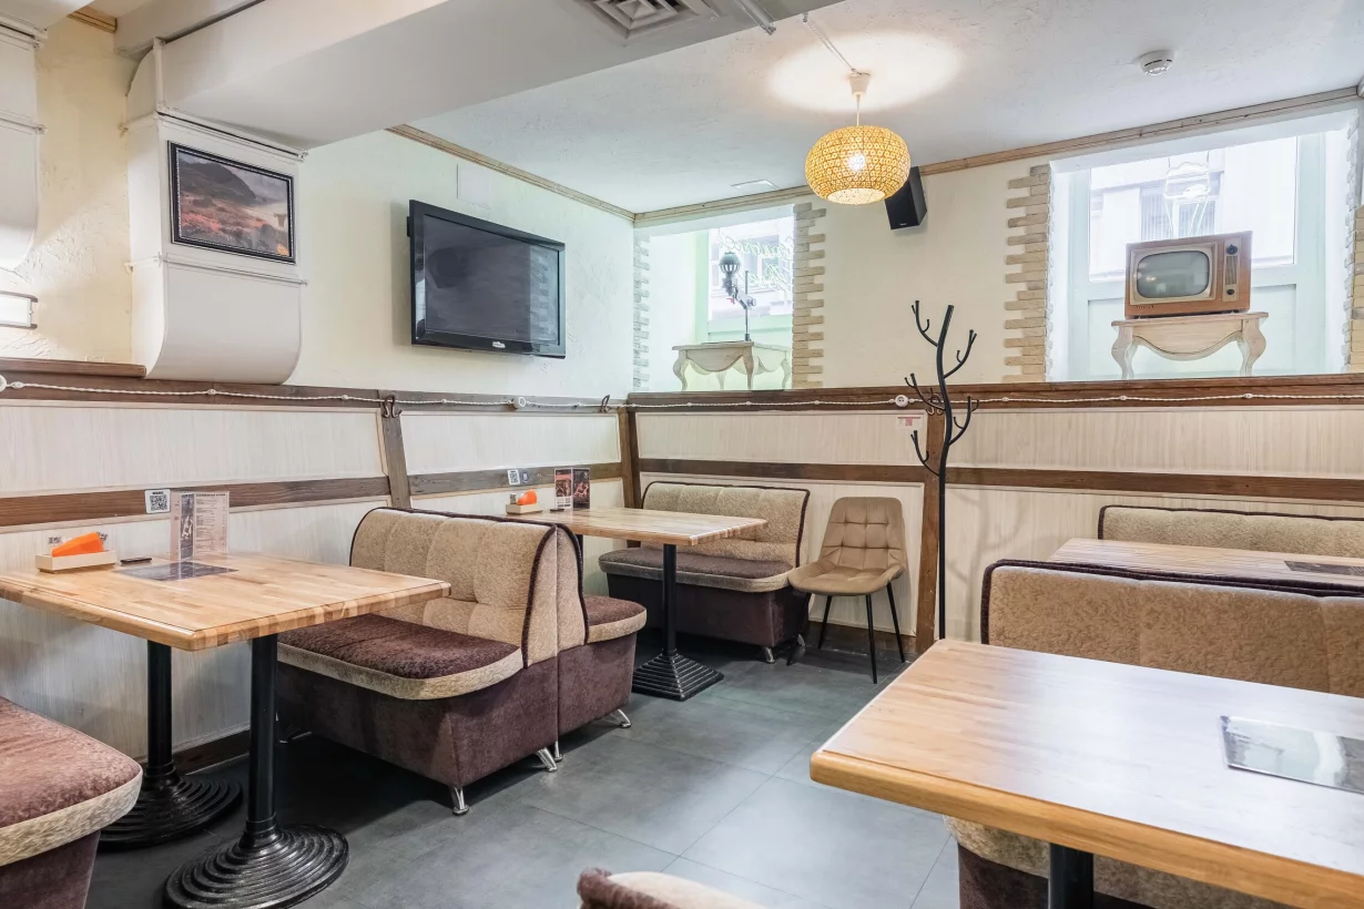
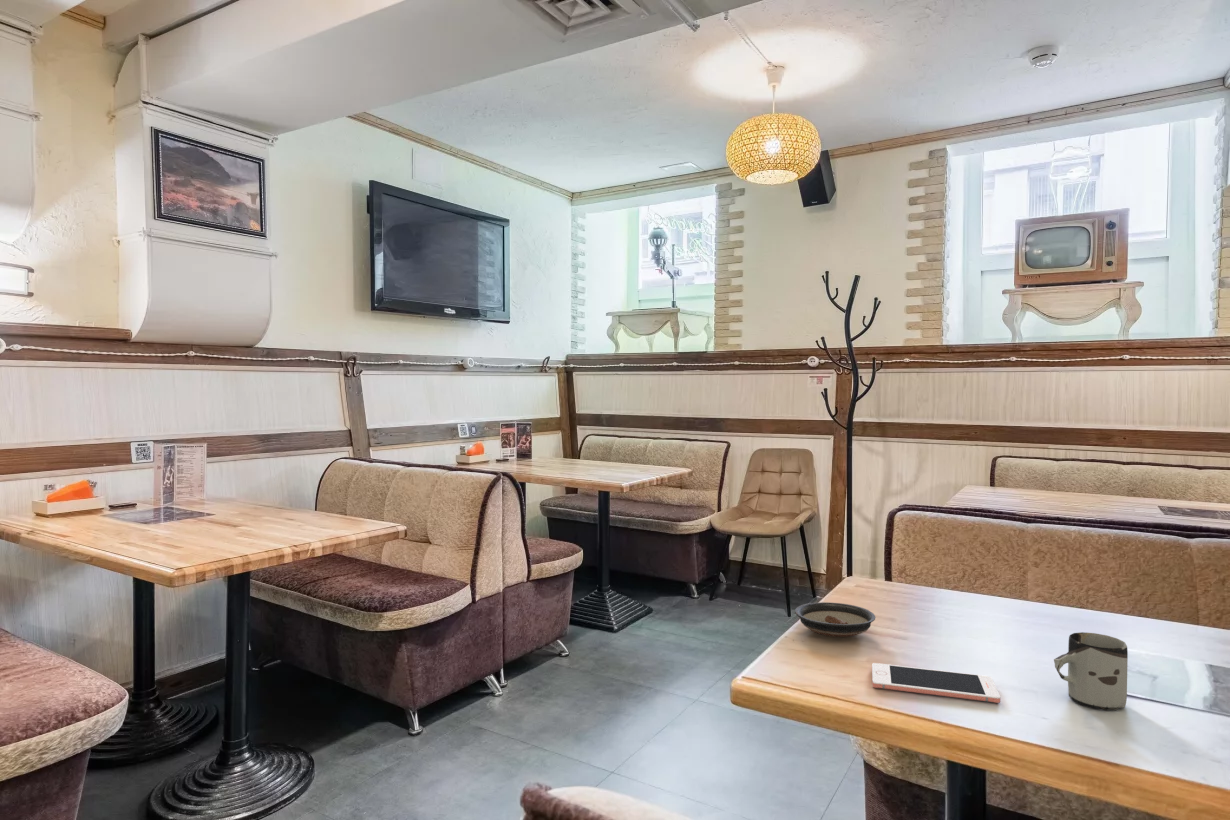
+ cup [1053,631,1129,711]
+ saucer [794,601,876,638]
+ cell phone [871,662,1001,704]
